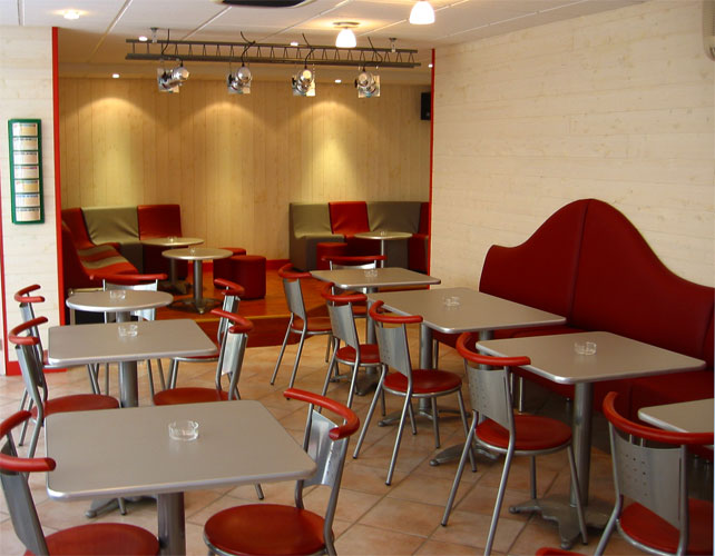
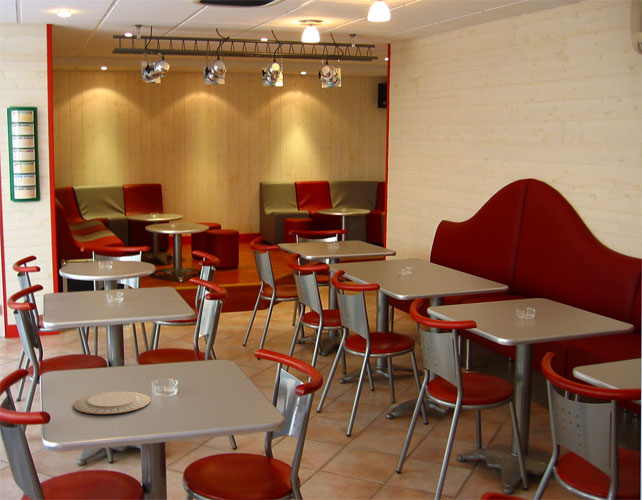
+ chinaware [72,391,152,415]
